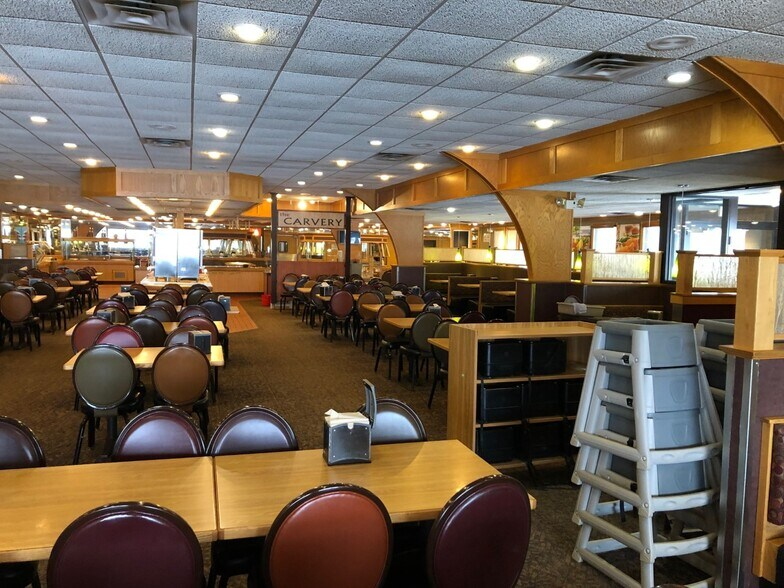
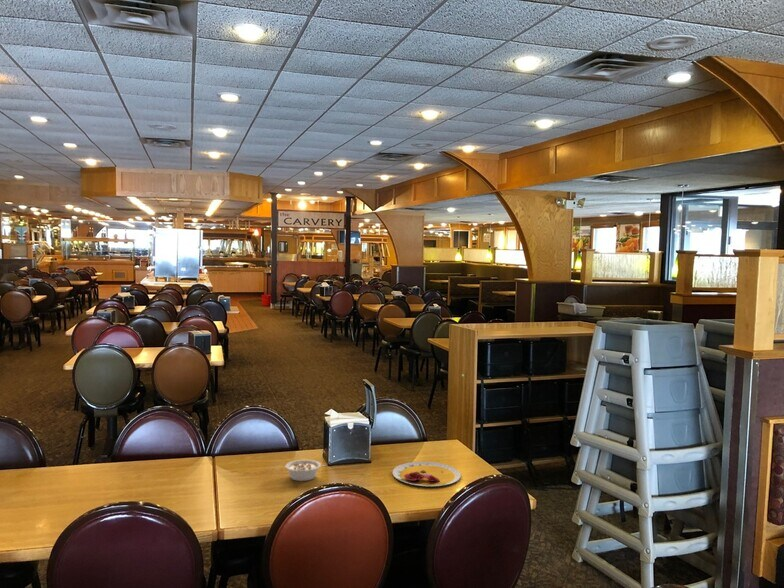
+ plate [392,461,462,487]
+ legume [284,459,328,482]
